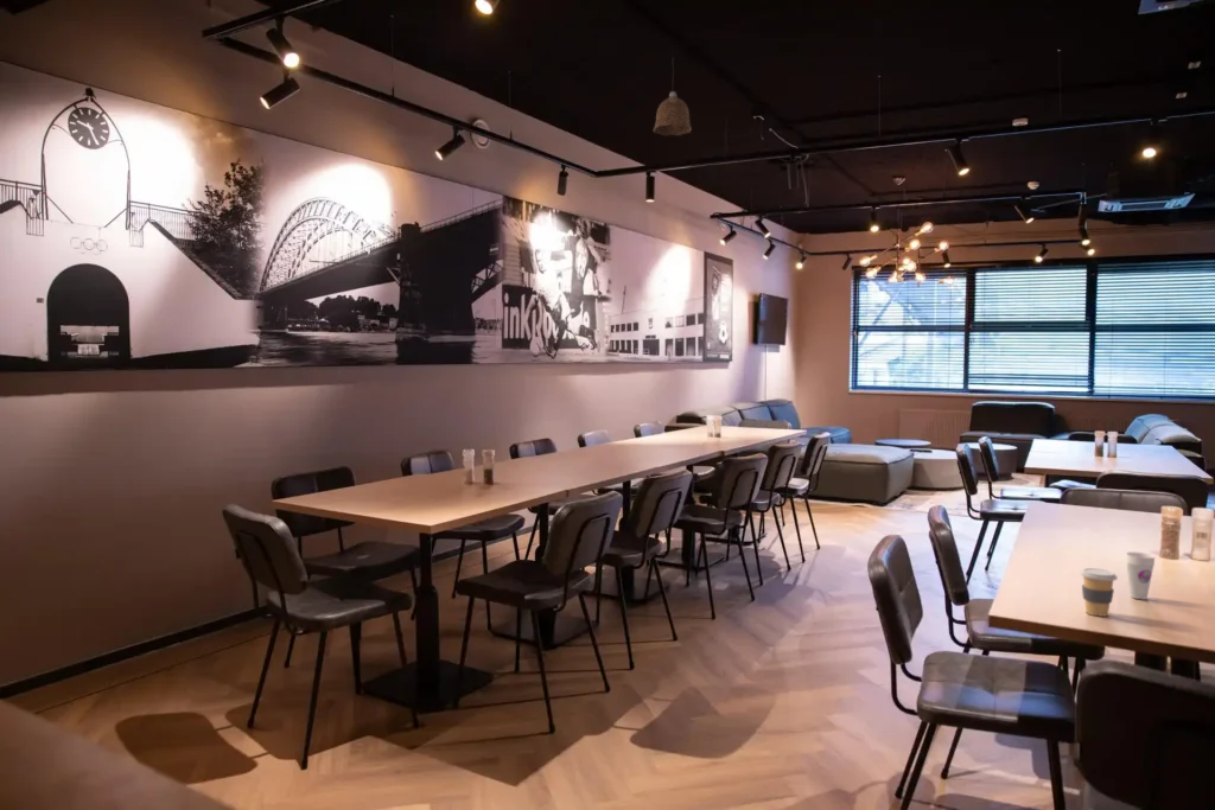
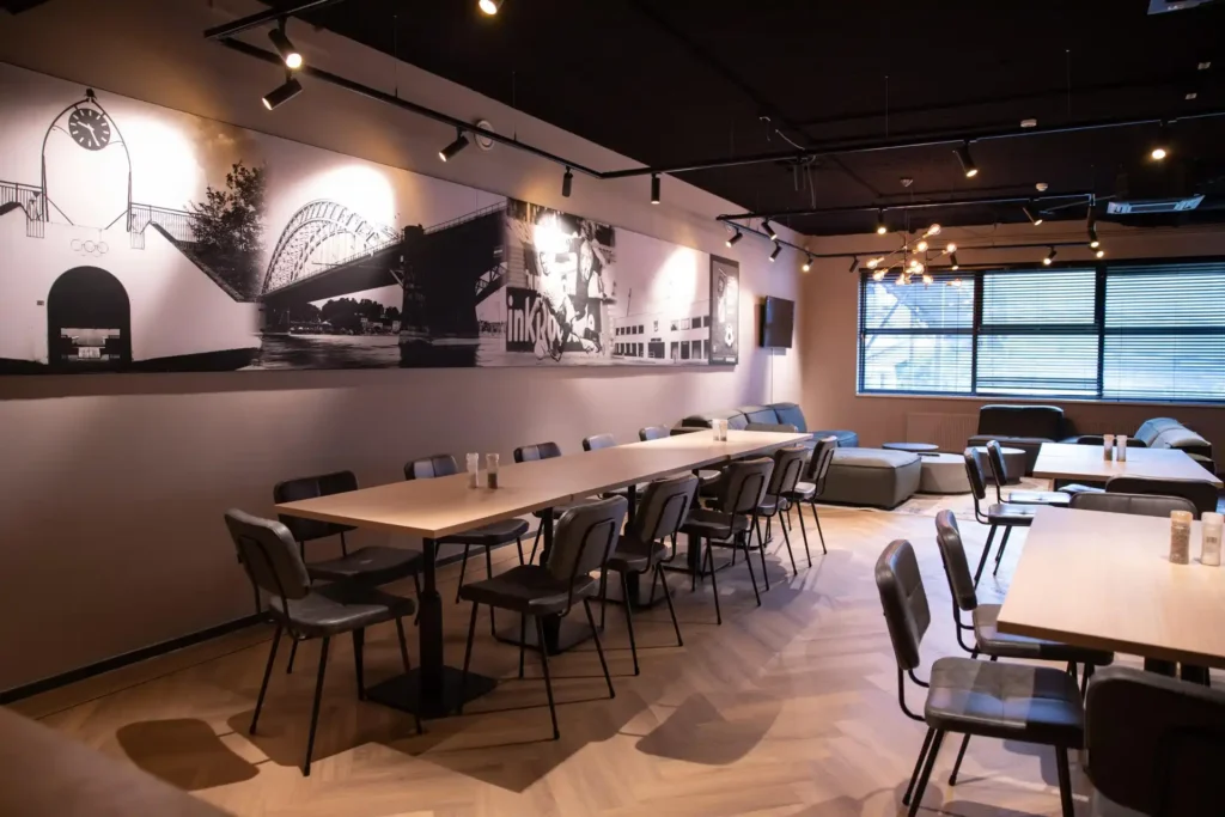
- pendant lamp [653,57,693,136]
- coffee cup [1079,567,1119,618]
- cup [1125,551,1157,600]
